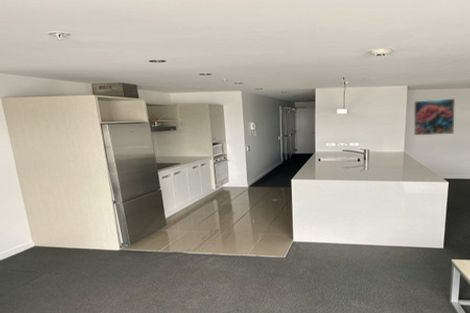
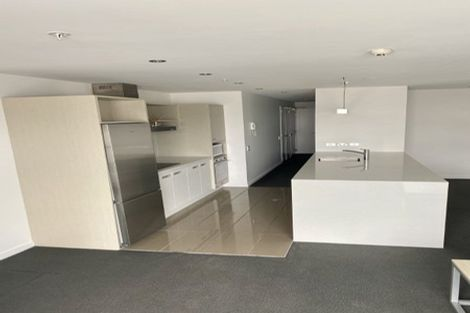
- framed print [413,98,456,136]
